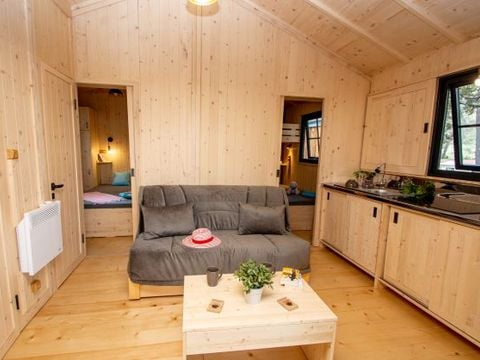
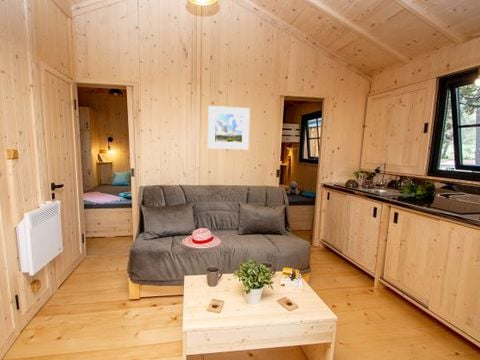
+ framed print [207,105,251,150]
